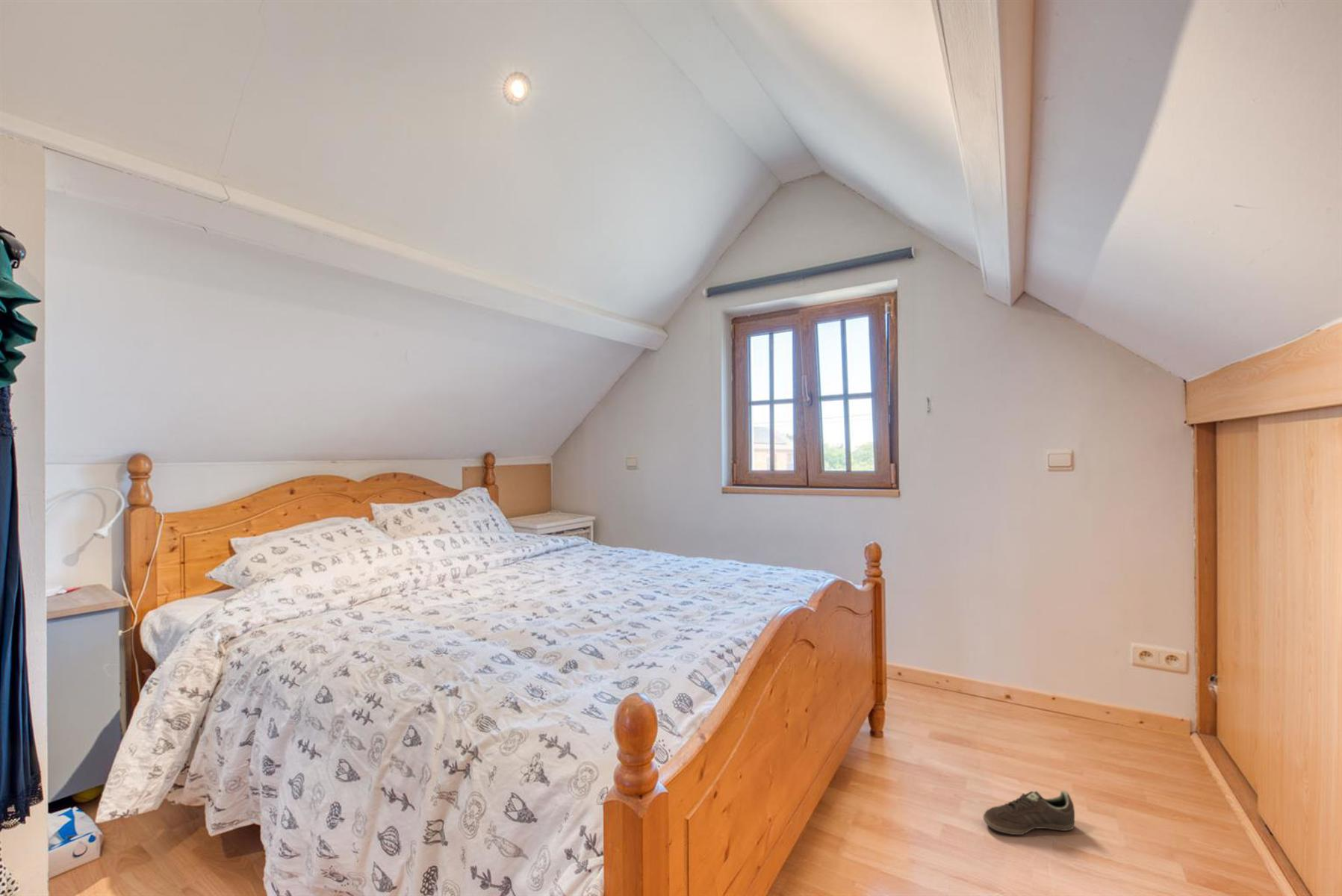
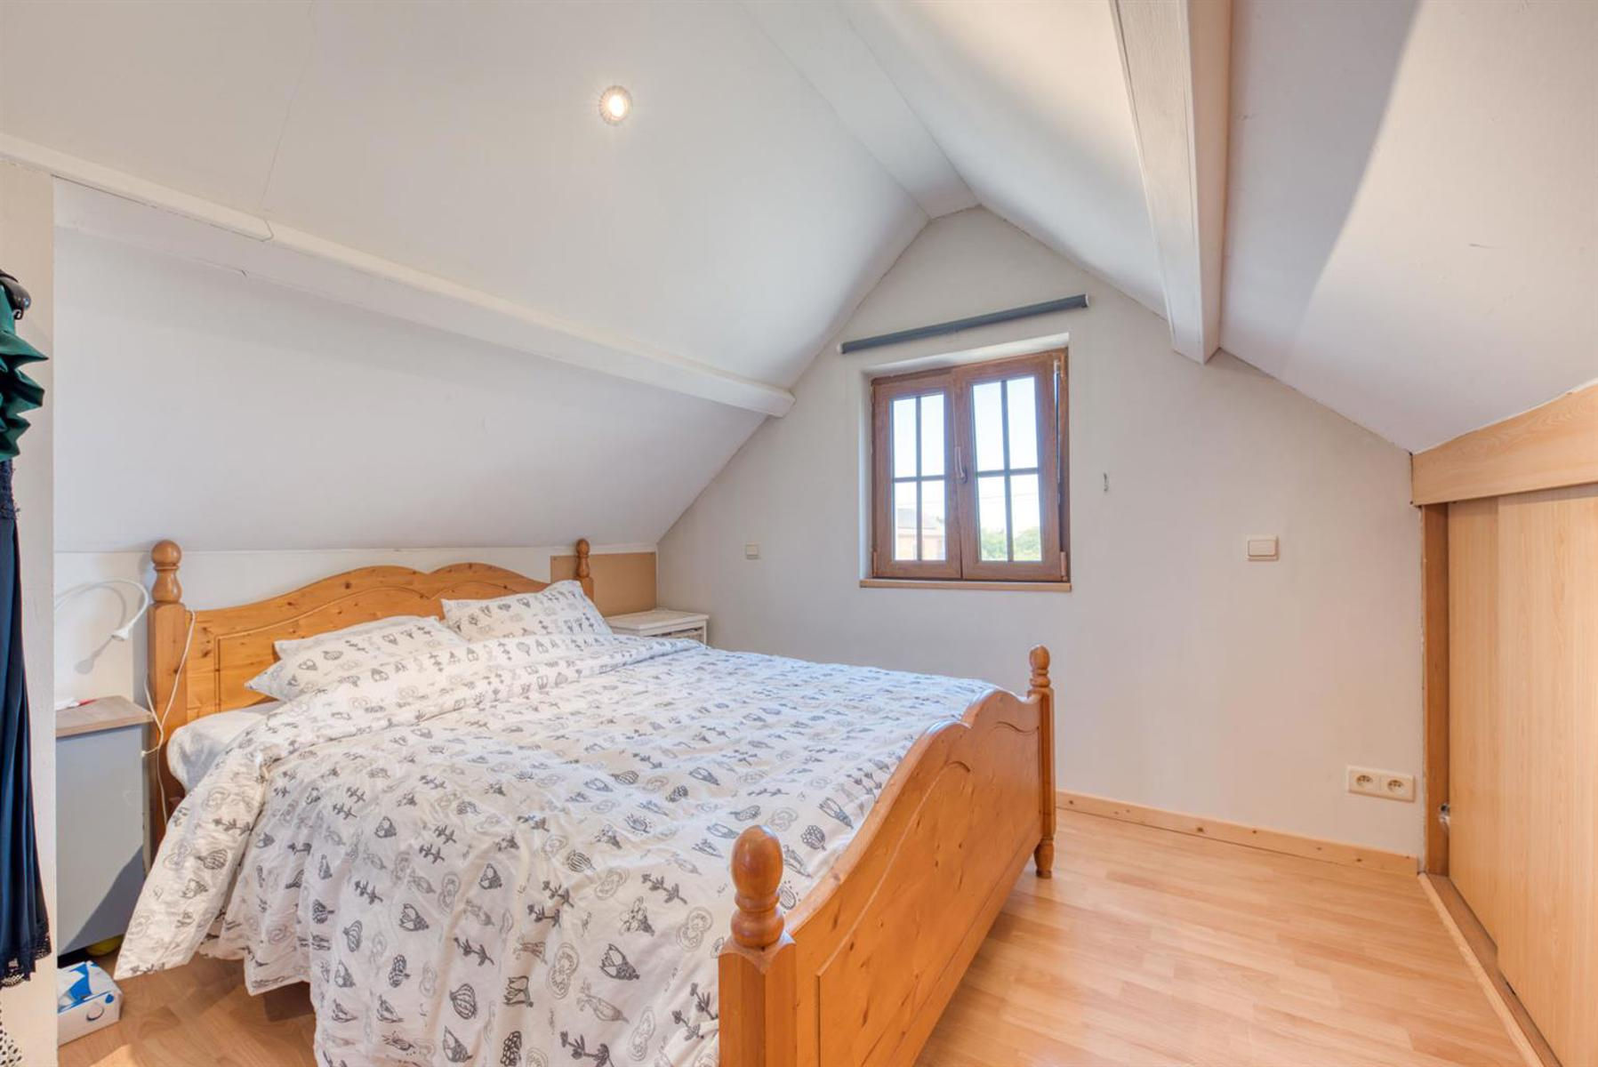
- sneaker [983,790,1075,836]
